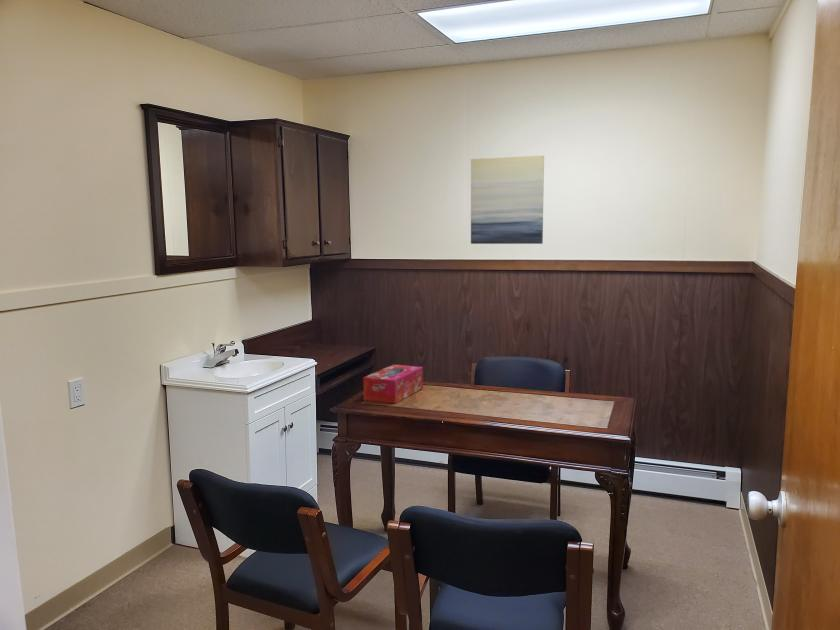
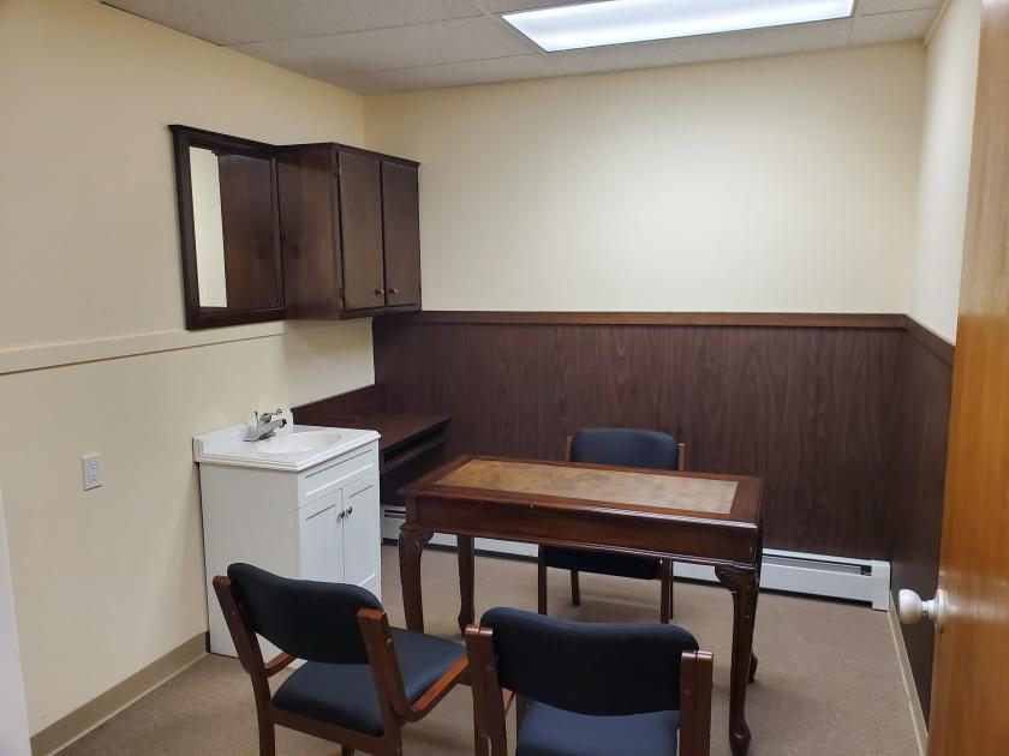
- wall art [470,155,545,245]
- tissue box [362,364,424,405]
